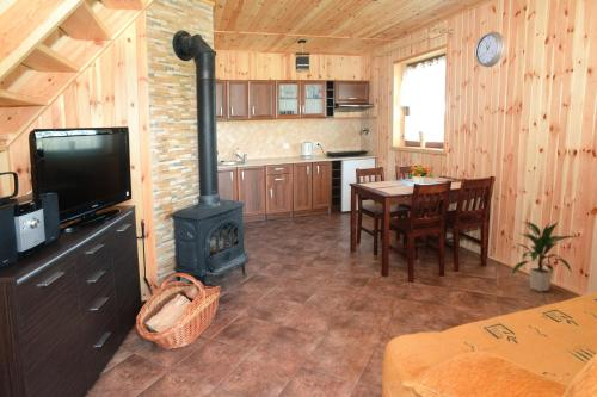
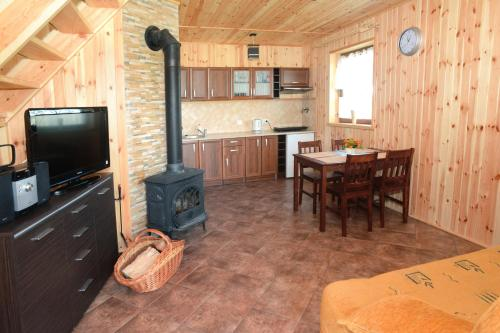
- indoor plant [511,219,578,292]
